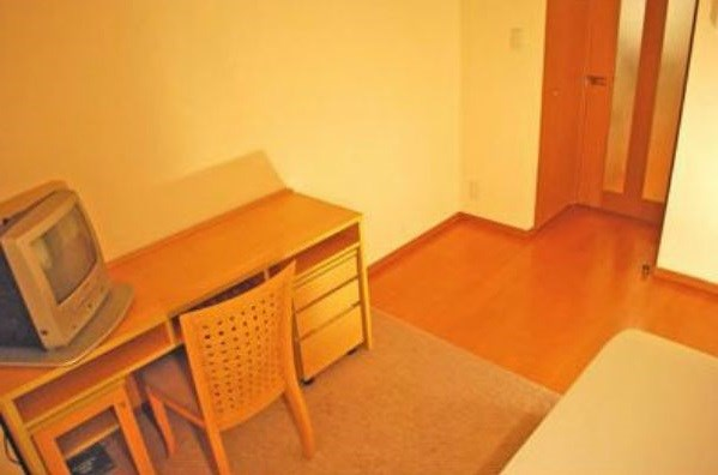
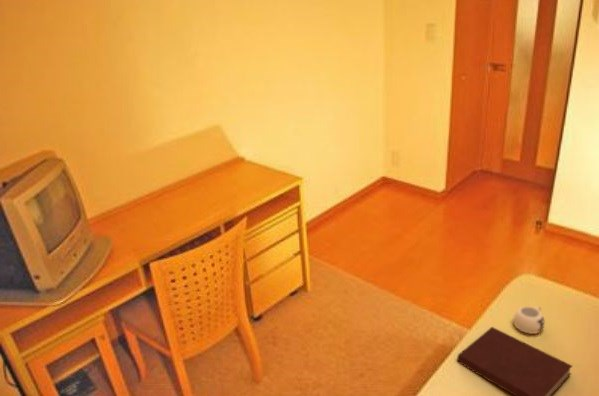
+ notebook [456,326,573,396]
+ mug [512,305,546,335]
